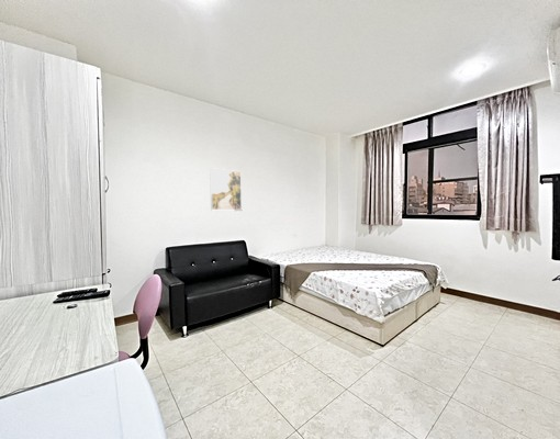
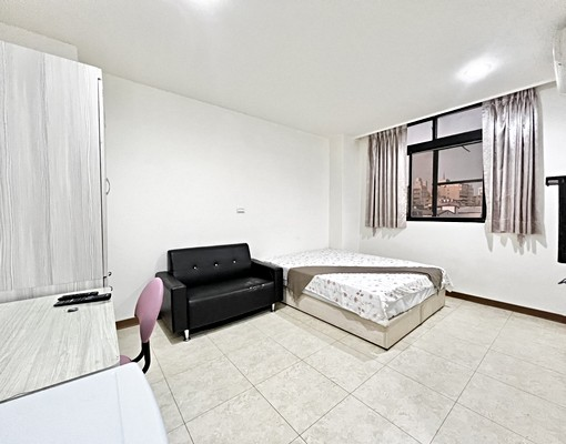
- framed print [210,167,243,211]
